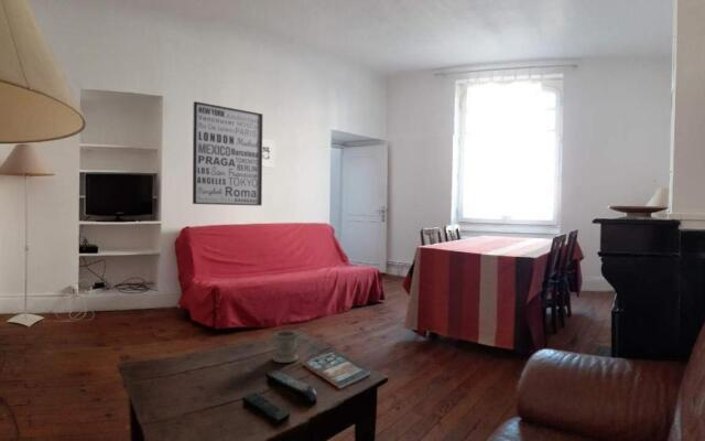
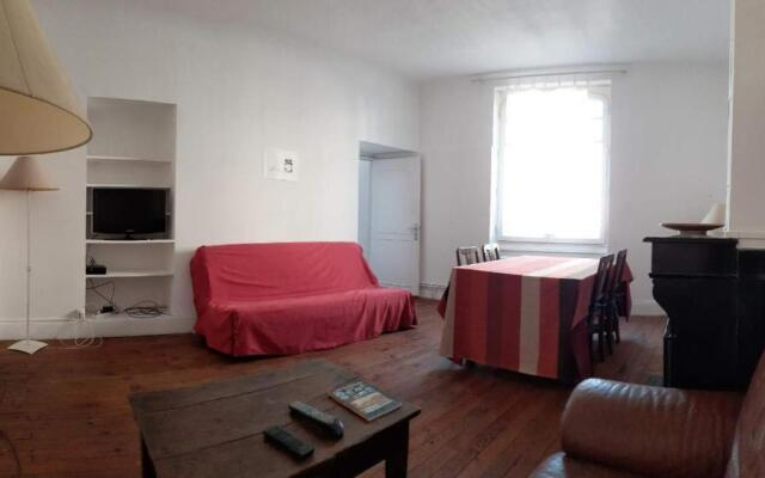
- mug [272,326,311,364]
- wall art [192,100,263,206]
